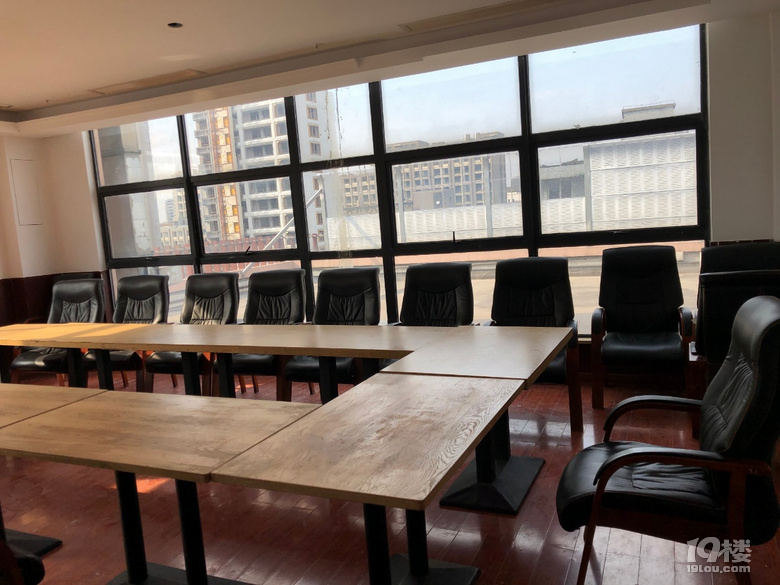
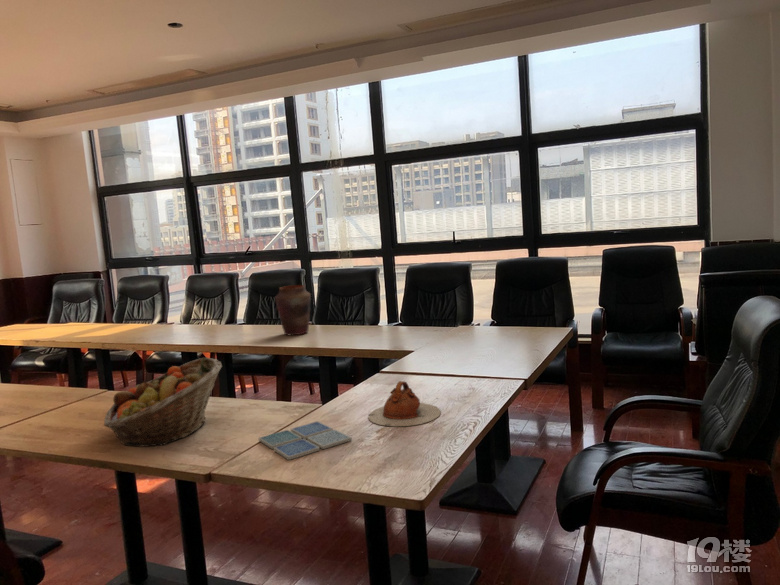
+ teapot [367,380,442,427]
+ fruit basket [103,356,223,448]
+ drink coaster [258,420,353,461]
+ vase [274,284,312,337]
